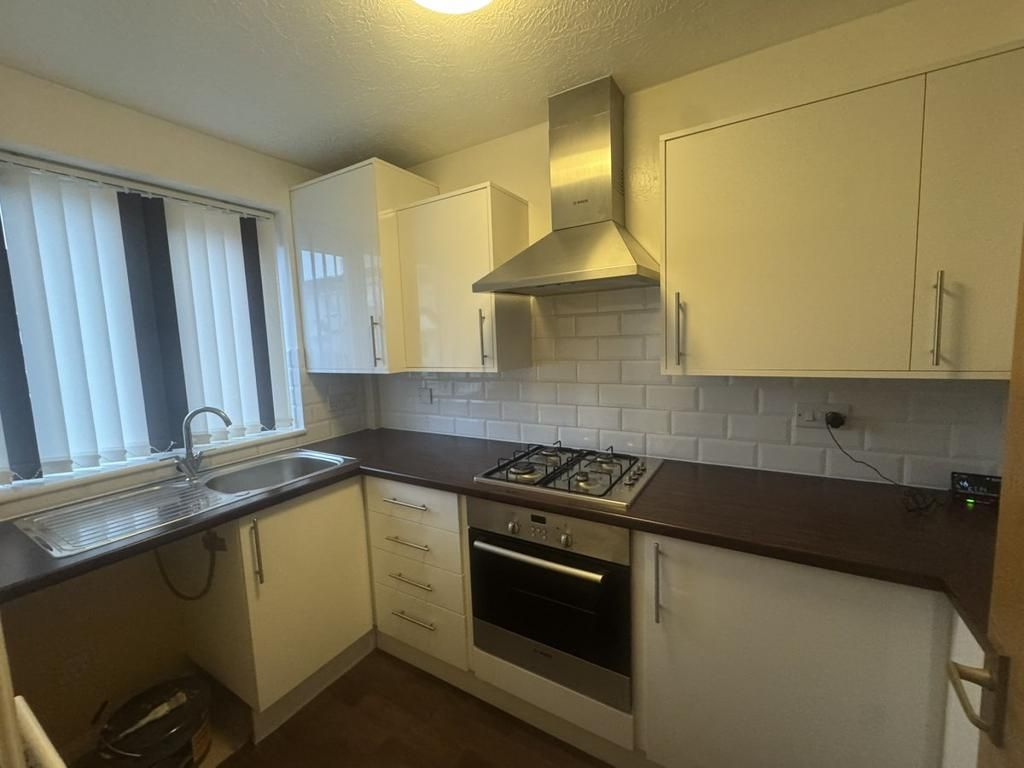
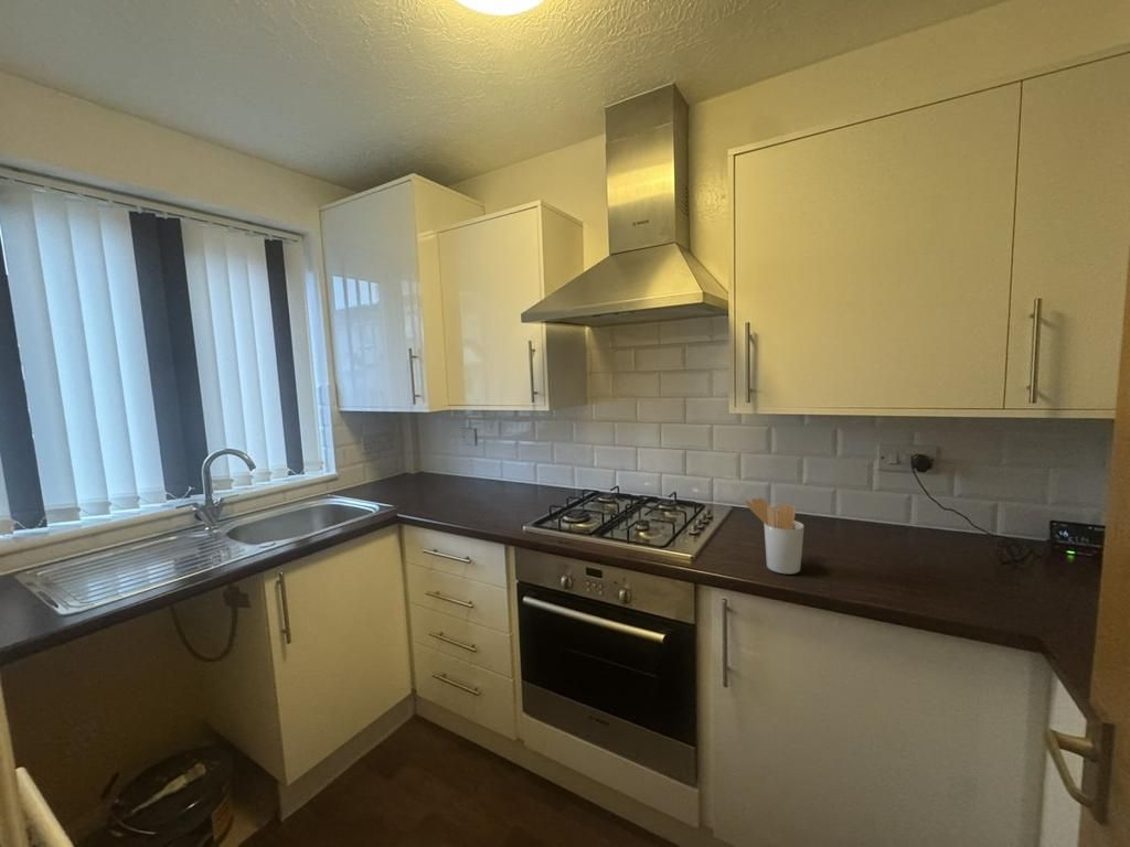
+ utensil holder [744,497,804,575]
